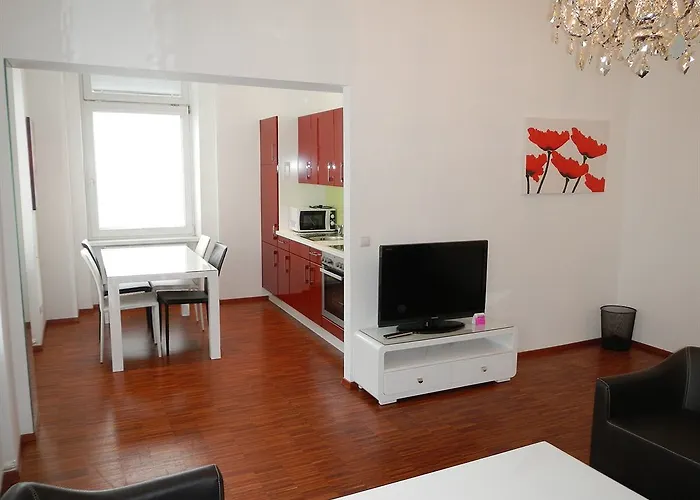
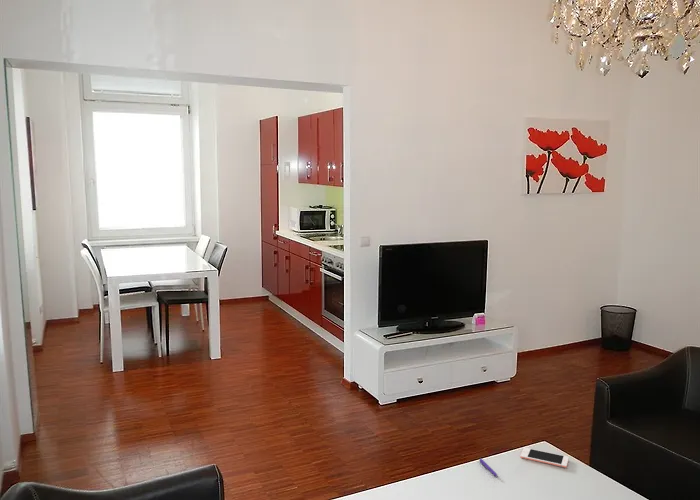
+ pen [479,458,499,478]
+ cell phone [520,447,570,469]
